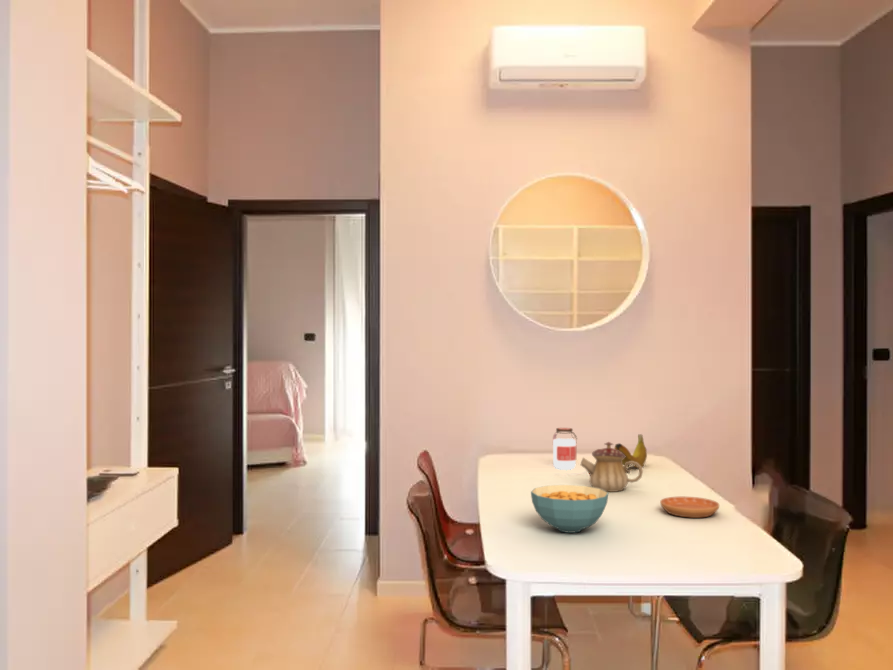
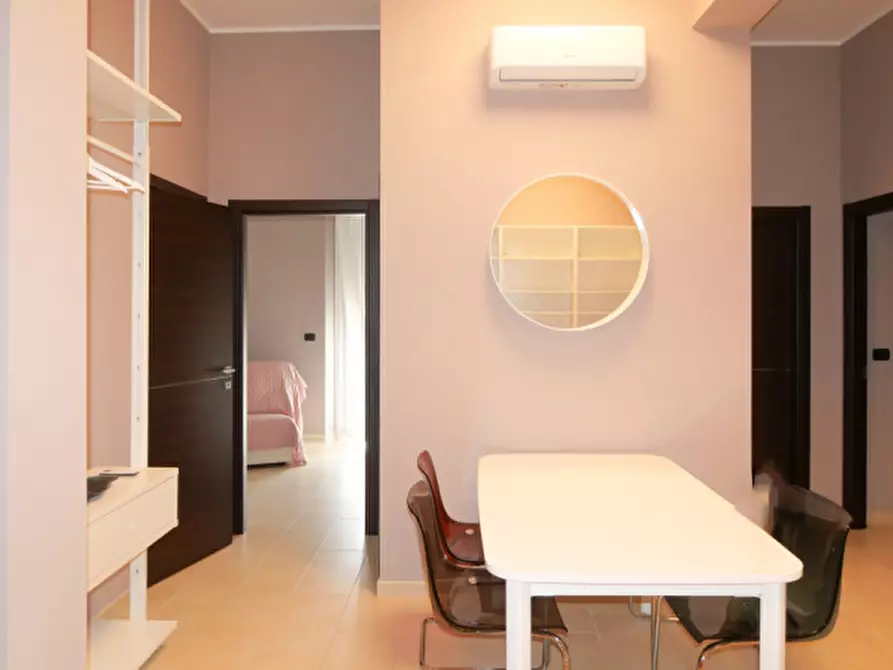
- saucer [659,496,720,519]
- jar [552,427,578,471]
- cereal bowl [530,484,609,534]
- fruit [614,433,648,469]
- teapot [580,441,644,493]
